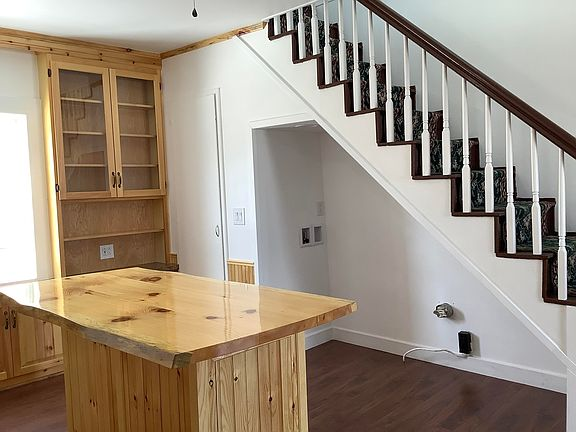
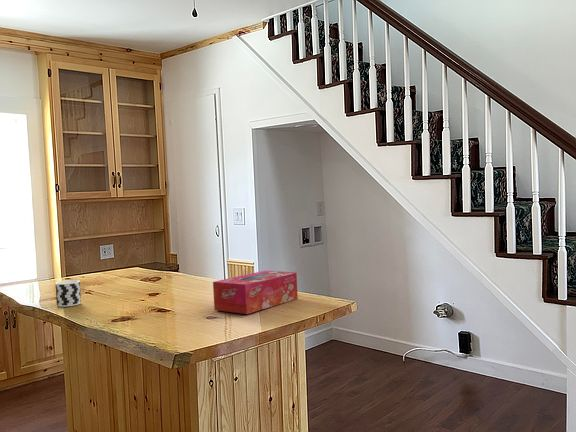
+ tissue box [212,270,299,315]
+ cup [54,279,82,308]
